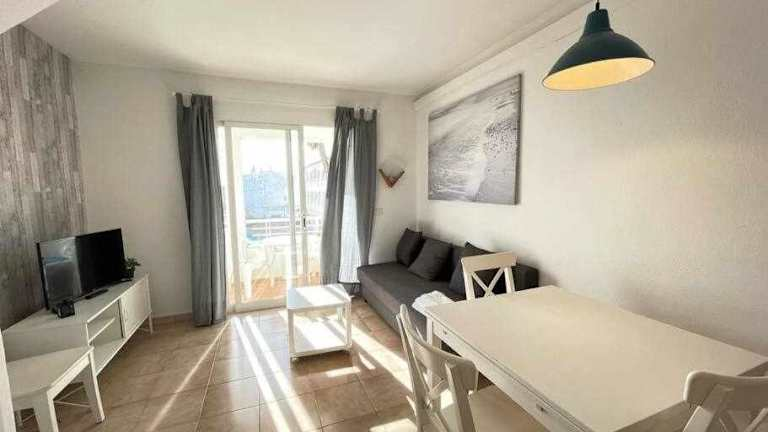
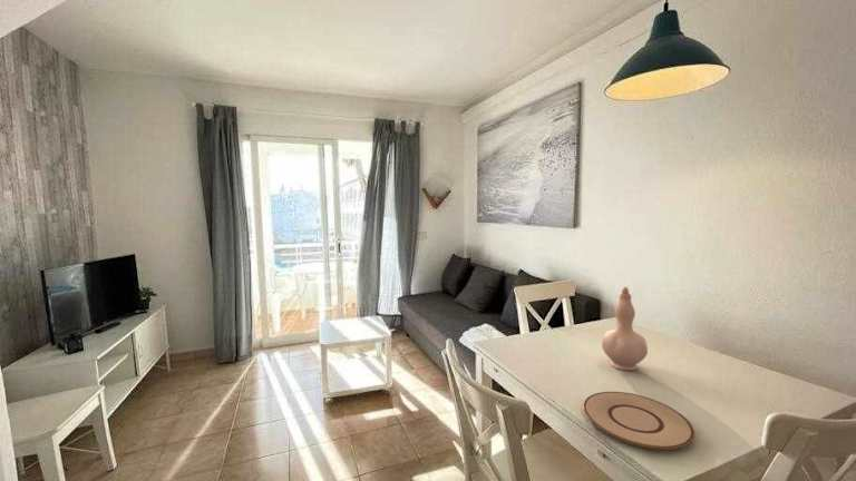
+ vase [601,286,649,372]
+ plate [582,391,696,451]
